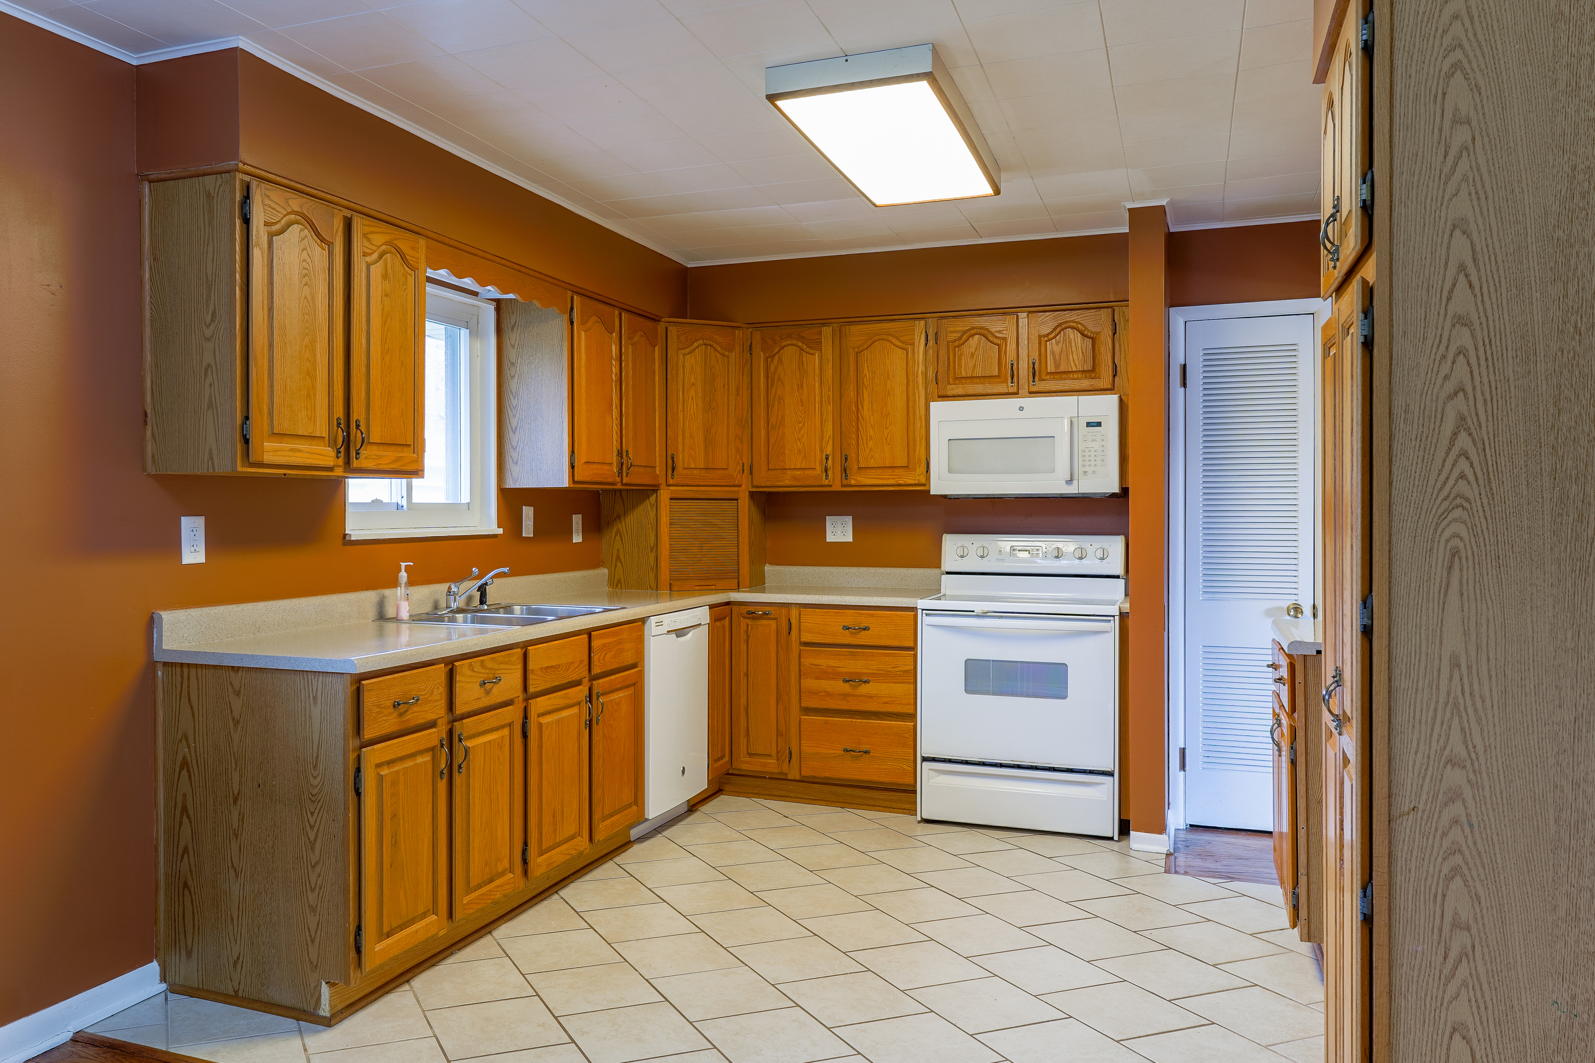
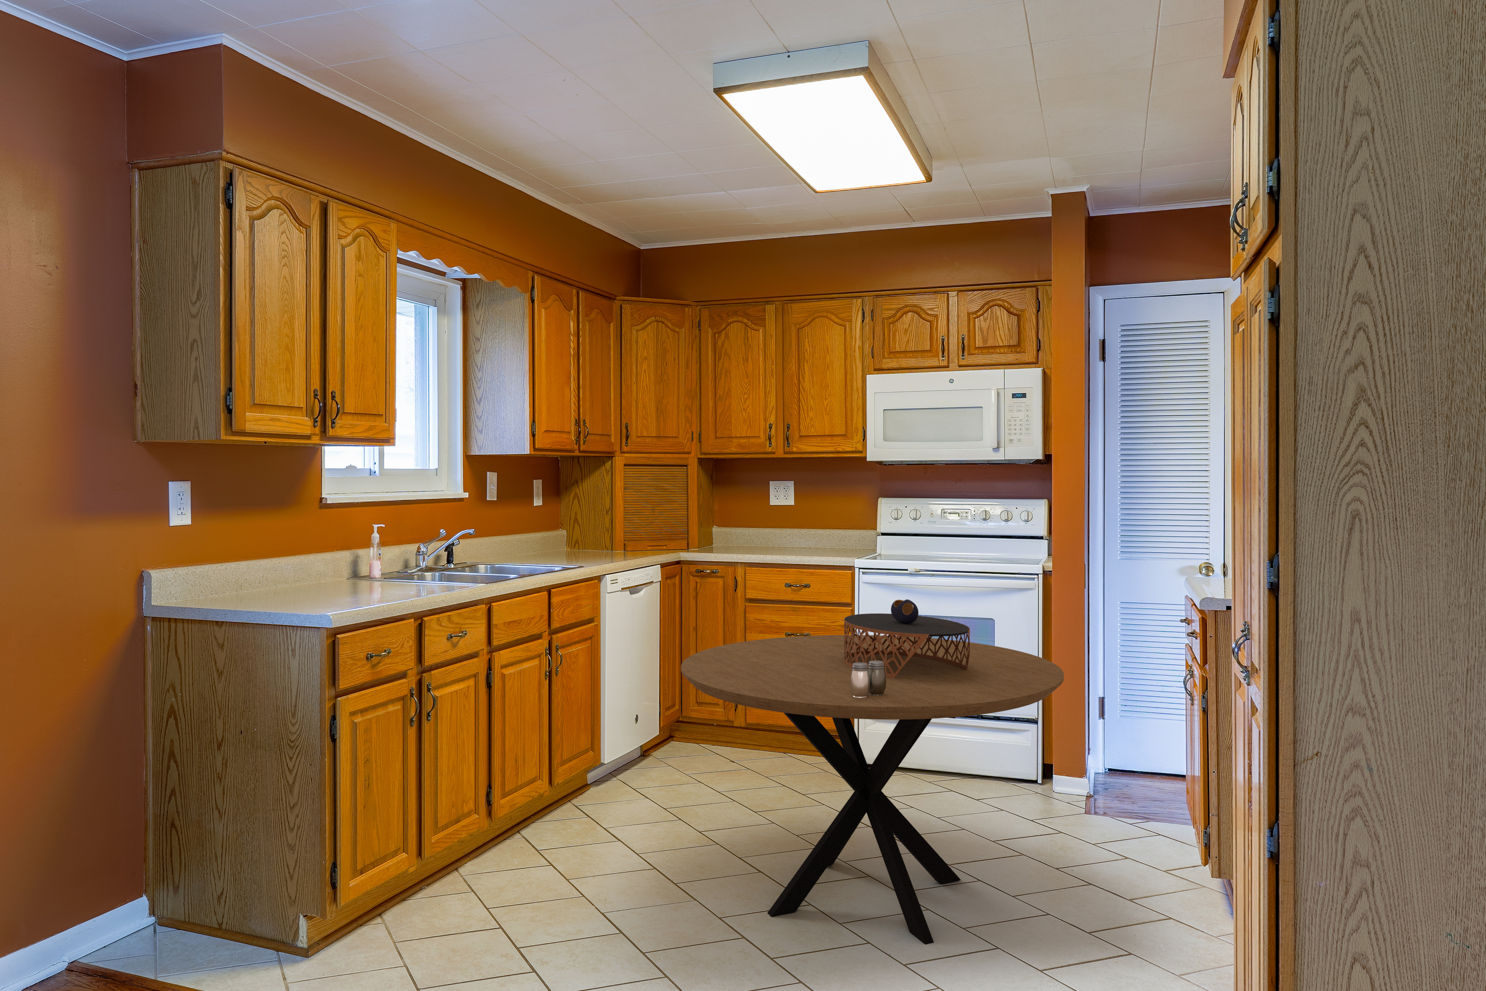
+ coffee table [844,599,971,678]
+ salt and pepper shaker [850,660,887,698]
+ dining table [681,635,1065,945]
